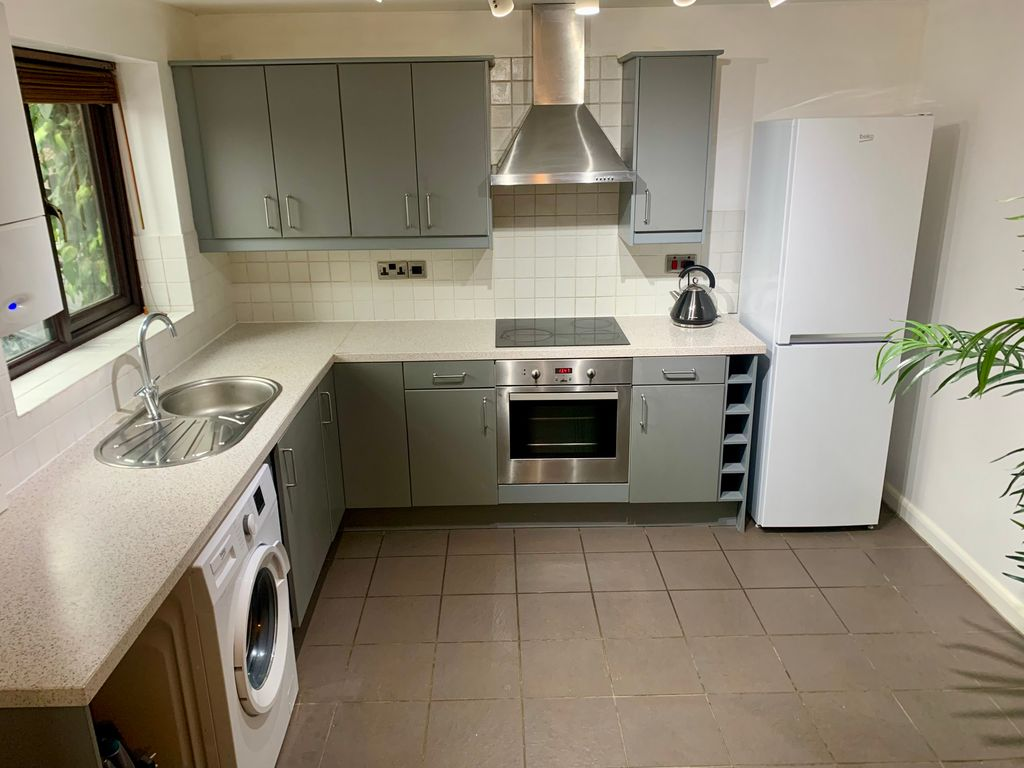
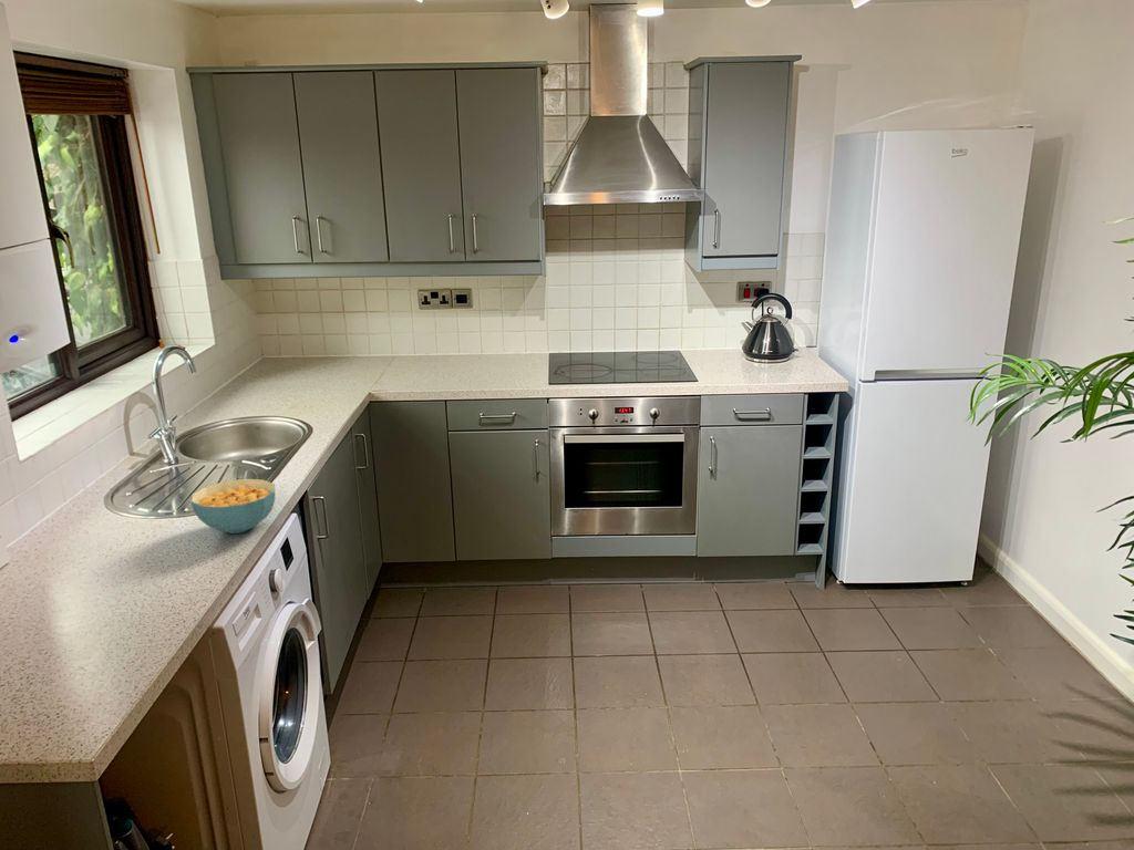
+ cereal bowl [189,478,276,535]
